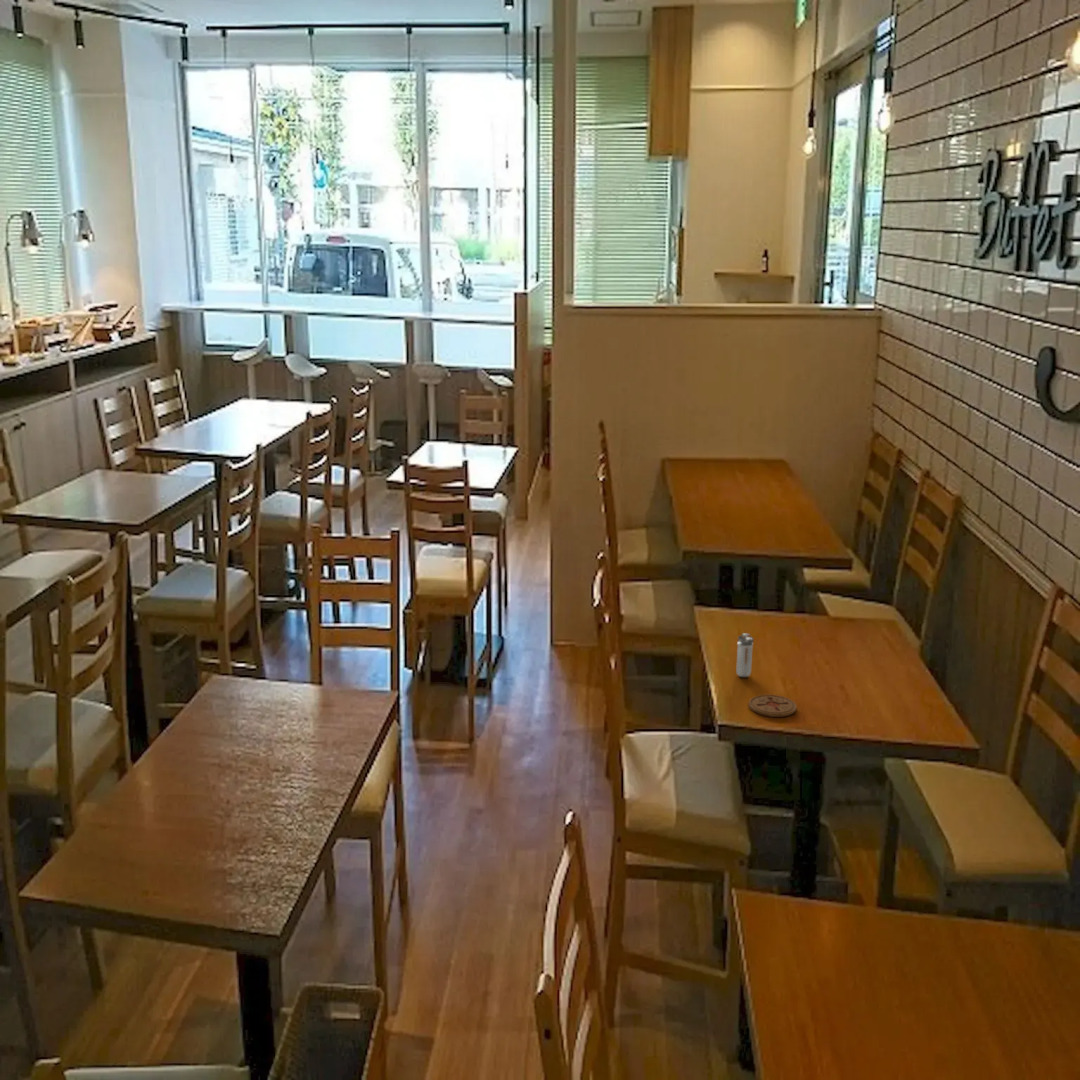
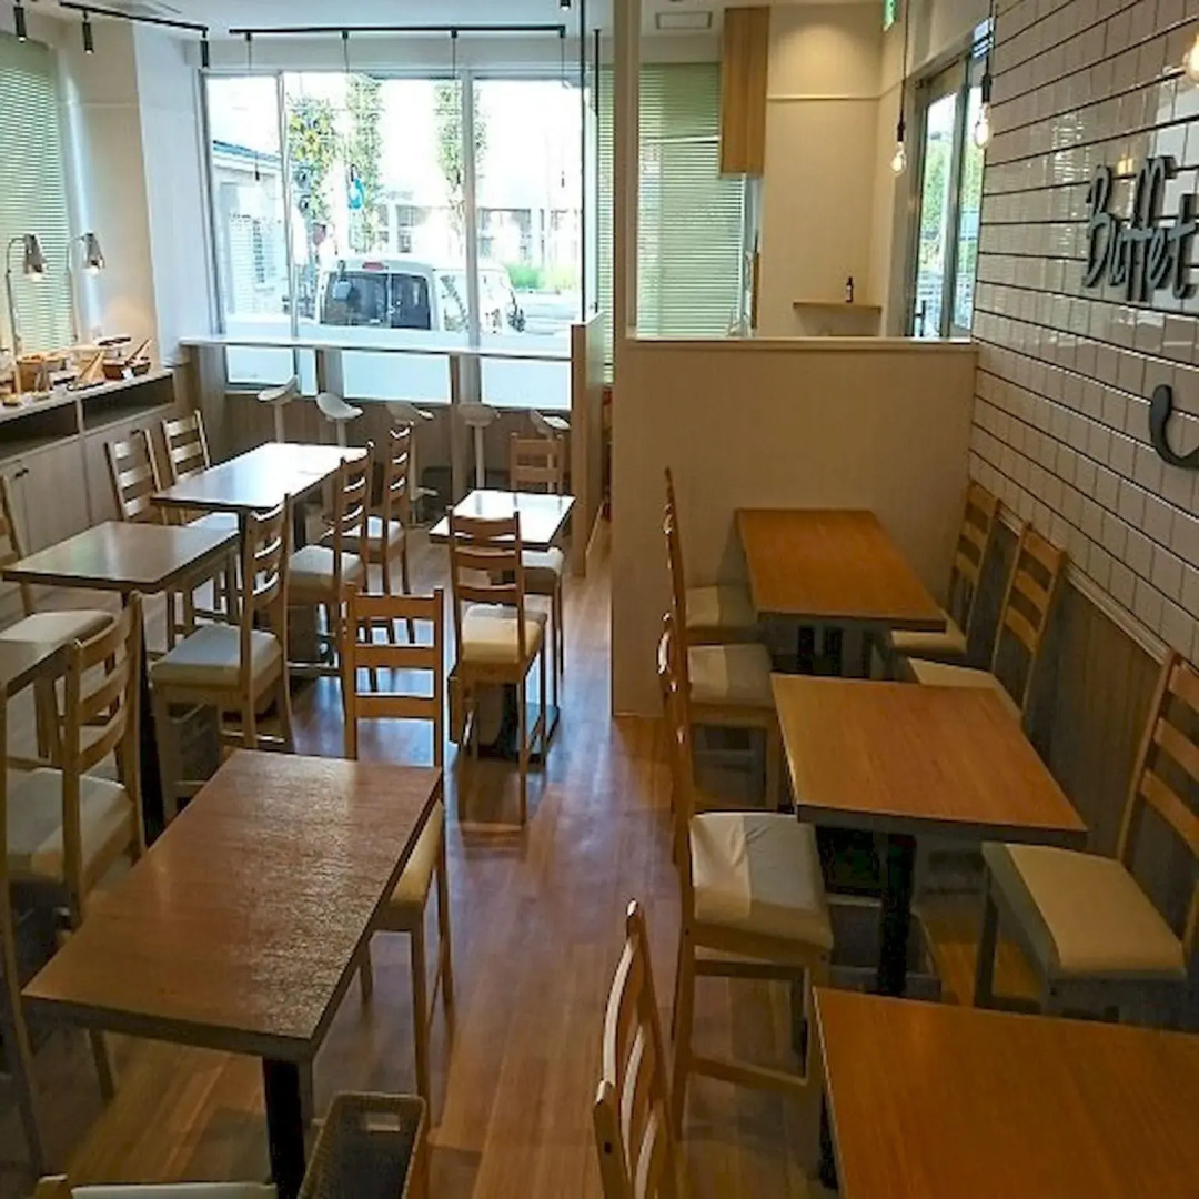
- shaker [735,632,755,678]
- coaster [748,694,798,718]
